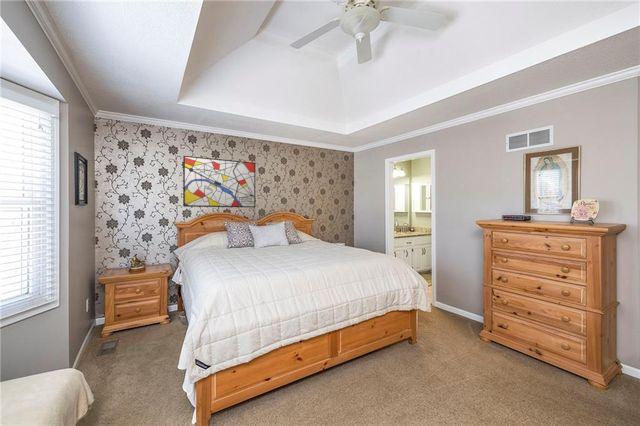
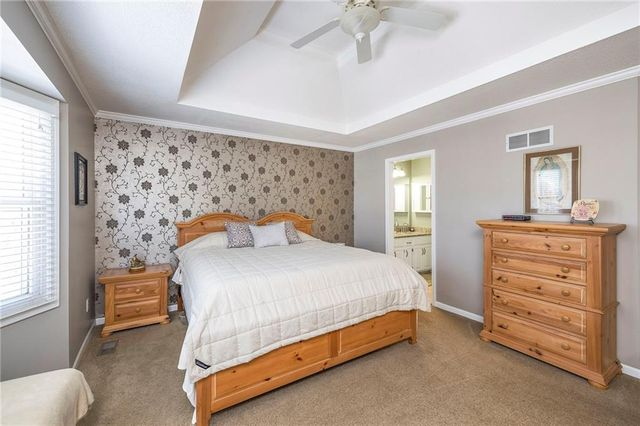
- wall art [182,155,256,208]
